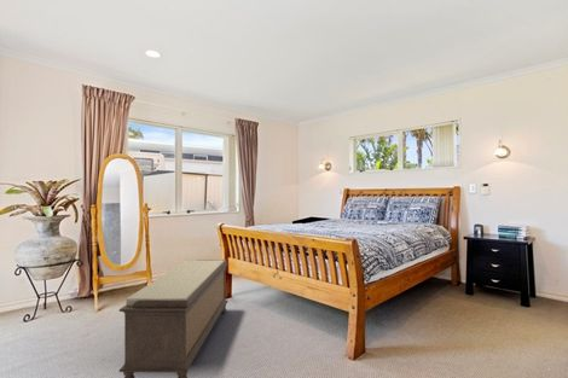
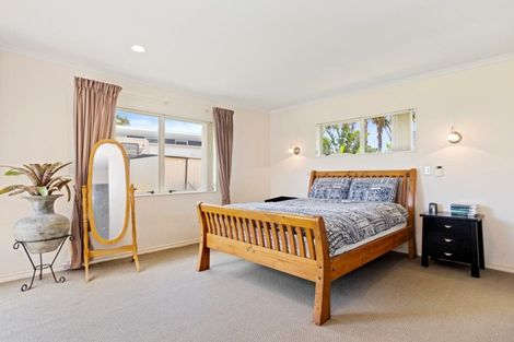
- bench [118,258,230,378]
